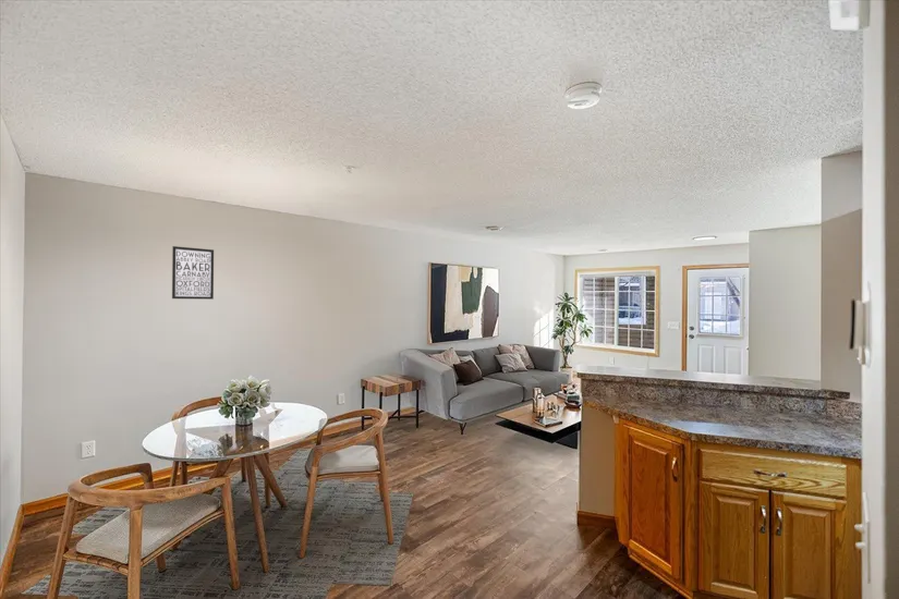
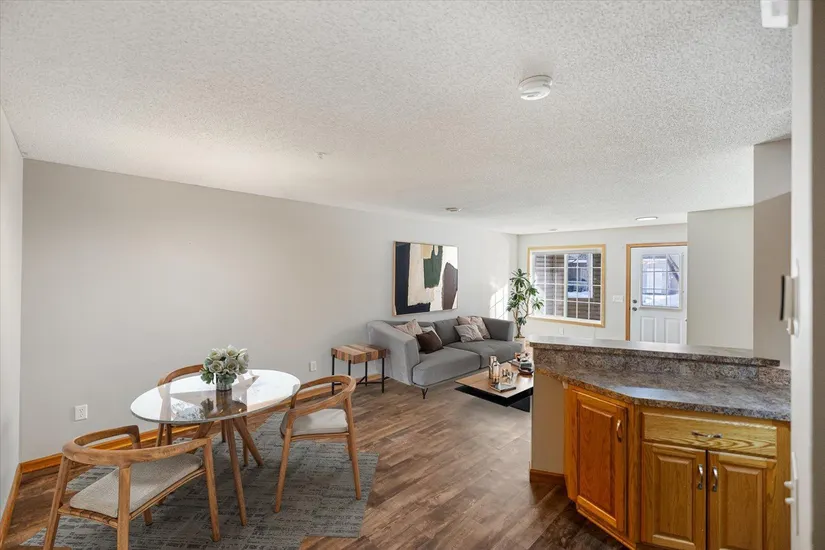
- wall art [171,245,215,301]
